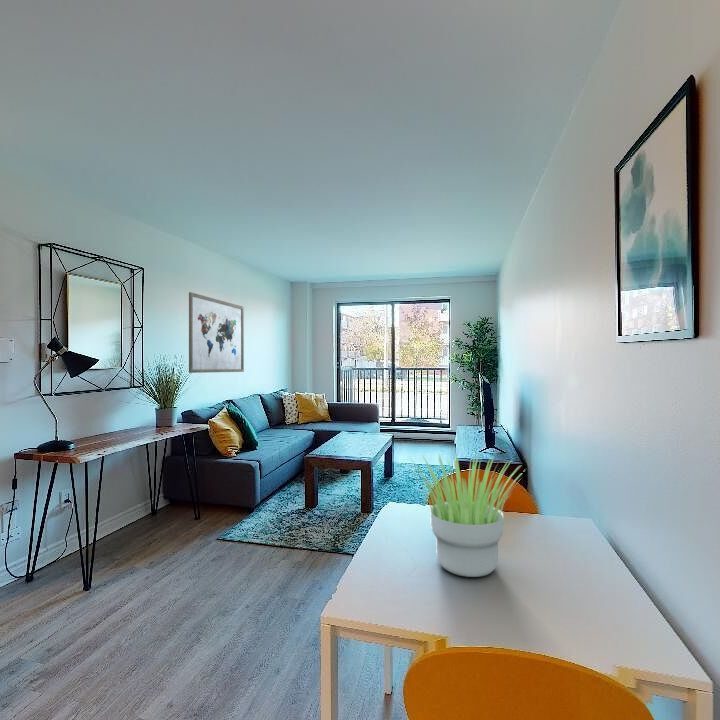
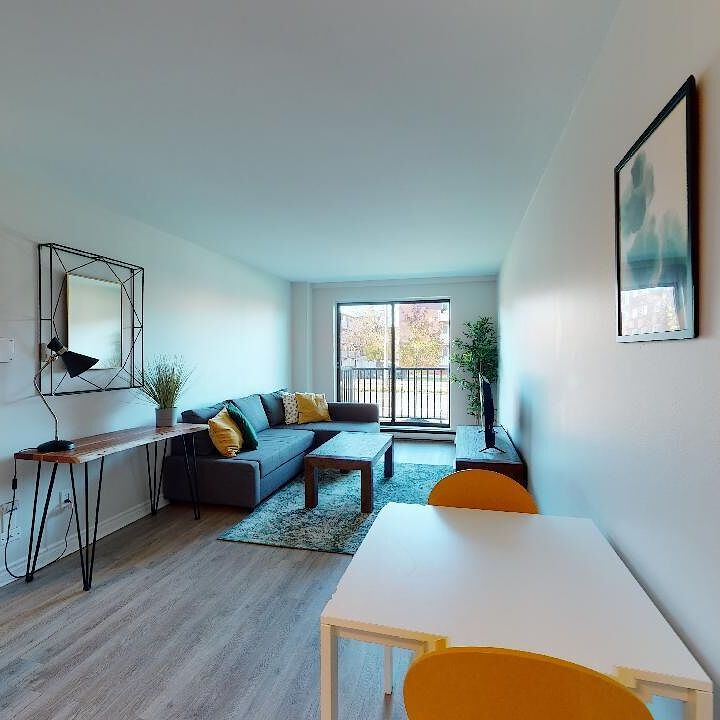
- potted plant [405,452,527,578]
- wall art [188,291,245,374]
